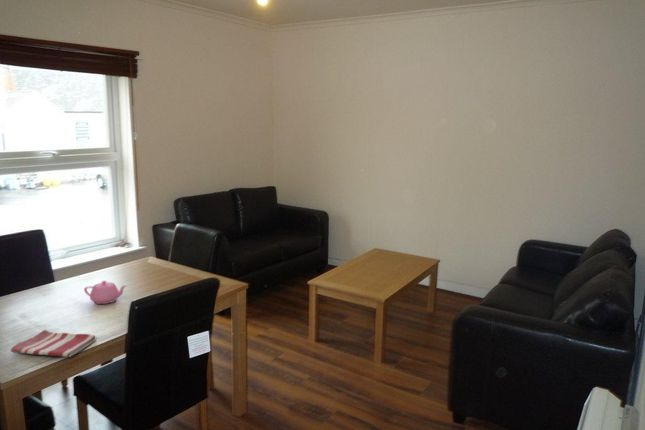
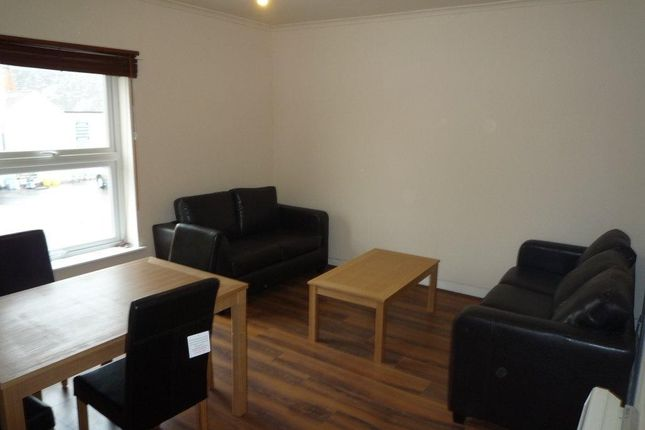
- dish towel [10,329,97,358]
- teapot [83,280,127,305]
